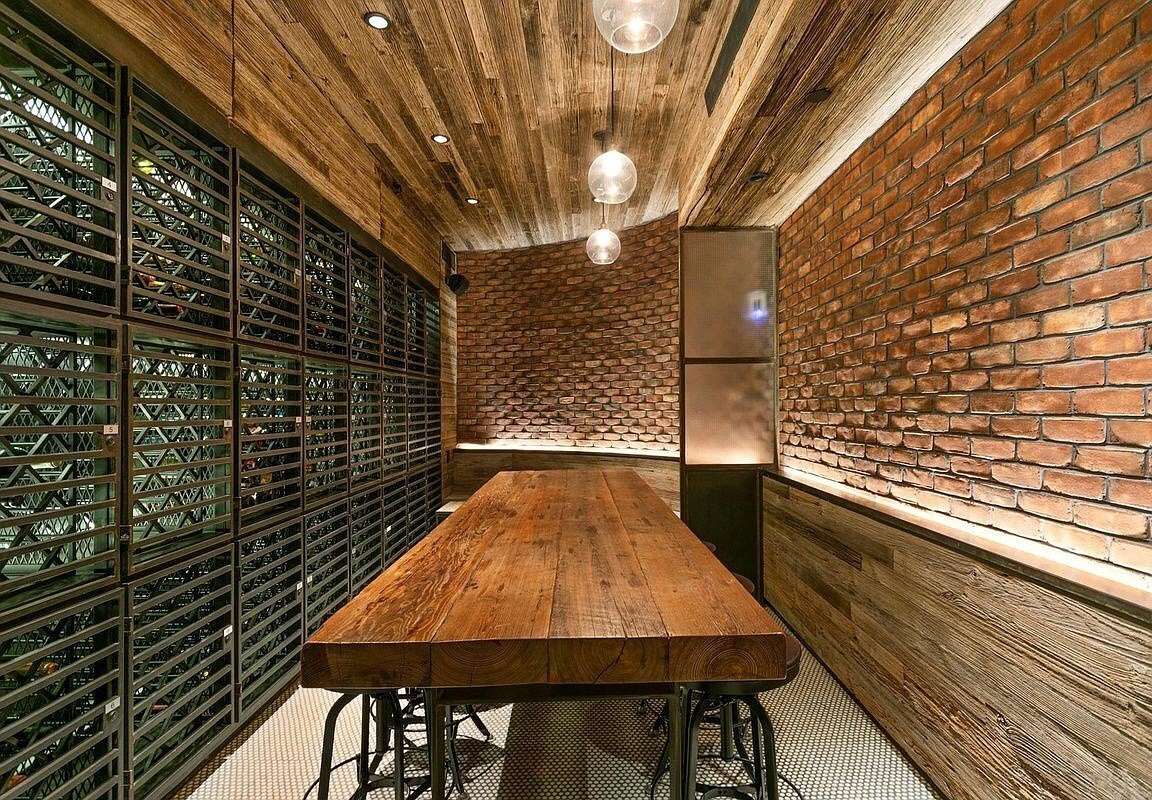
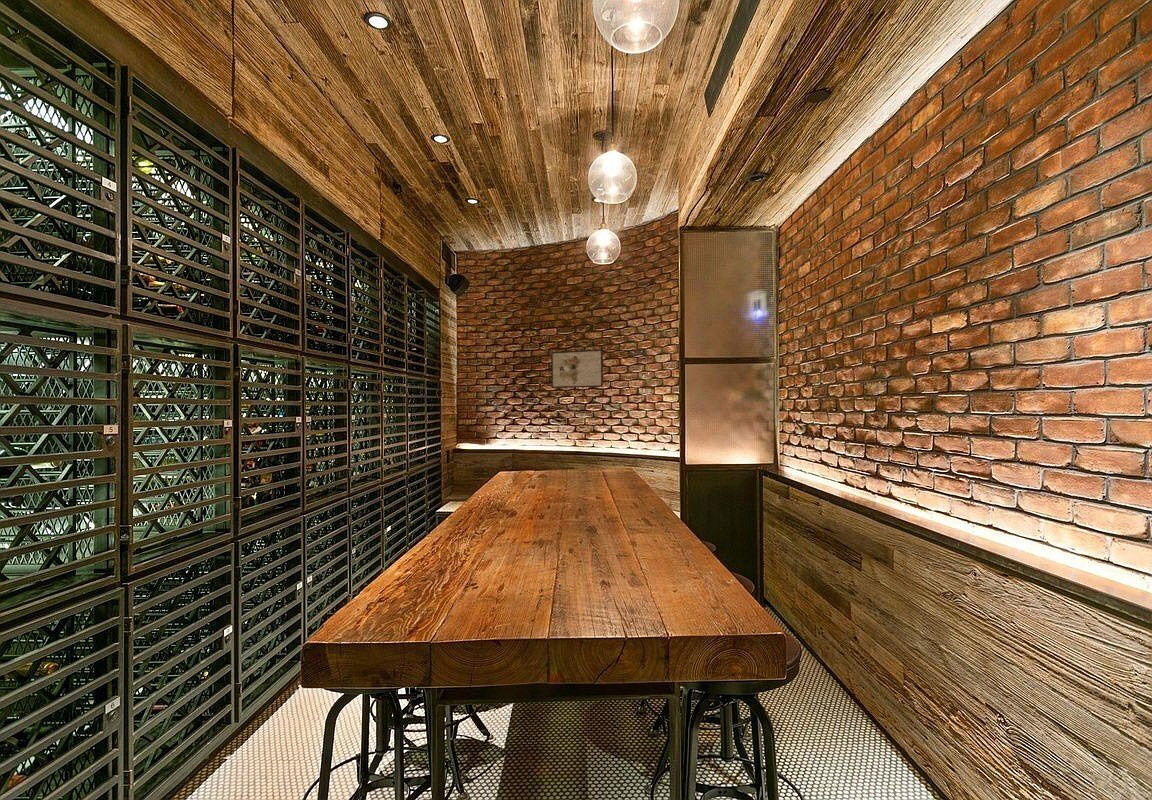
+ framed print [550,348,604,389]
